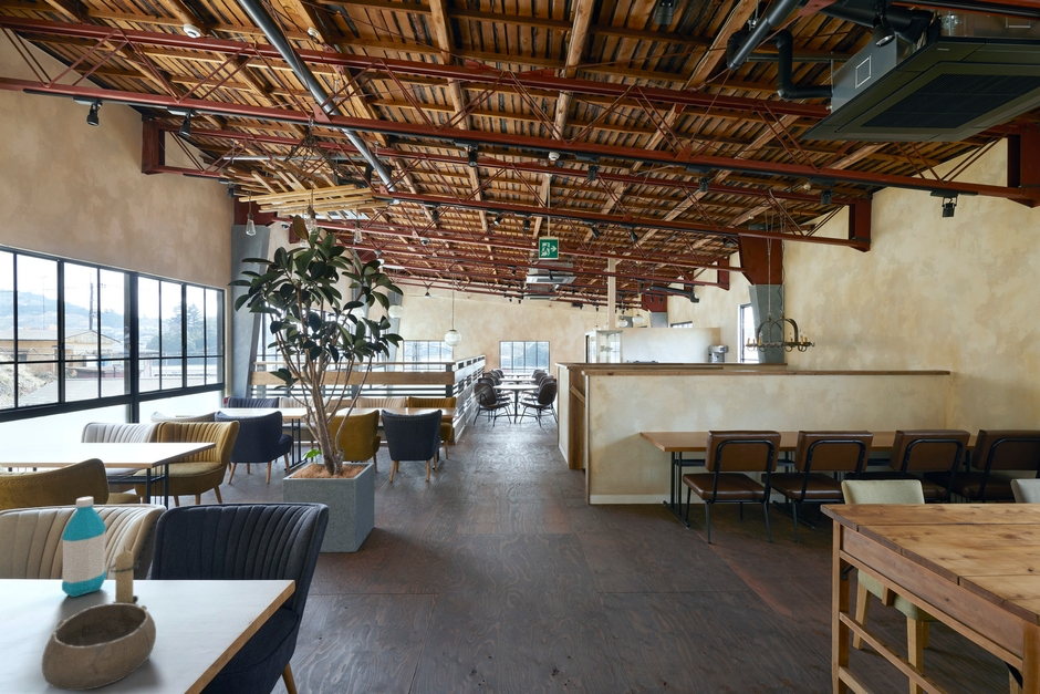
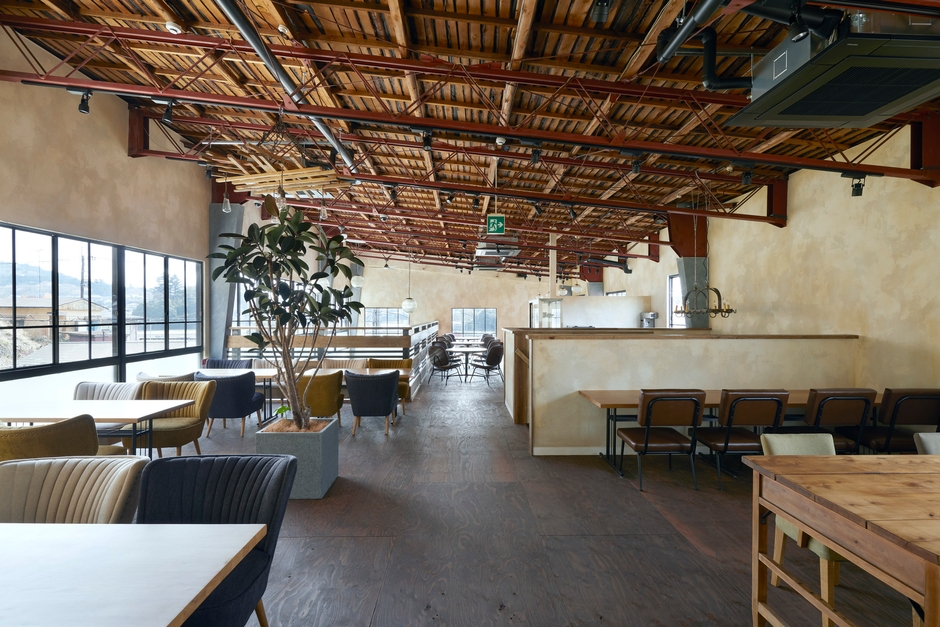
- bowl [41,602,157,692]
- candle [108,546,141,605]
- water bottle [61,496,107,598]
